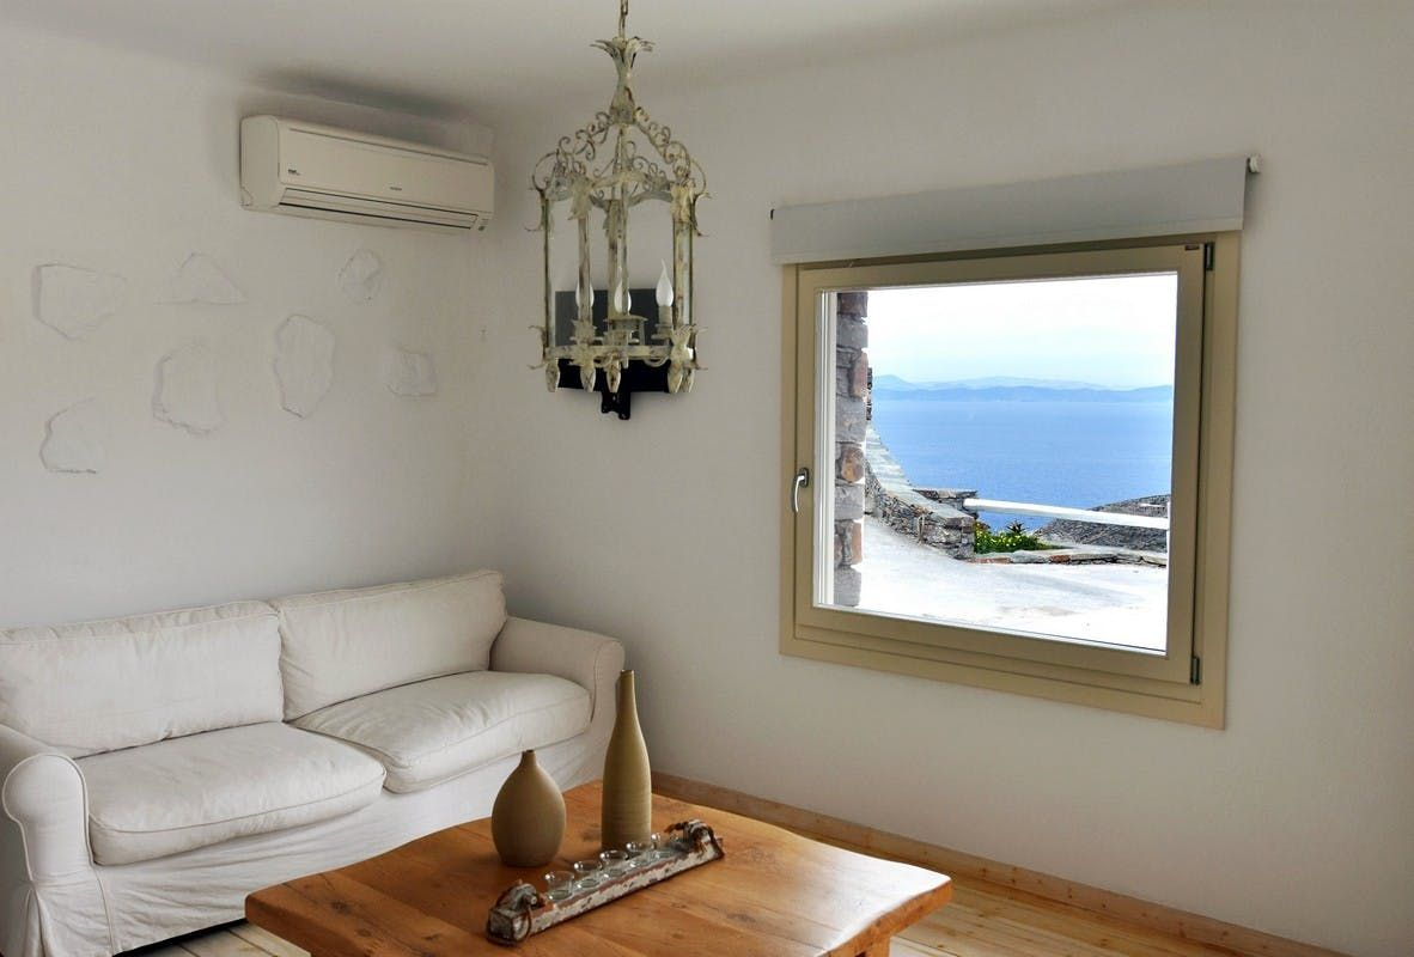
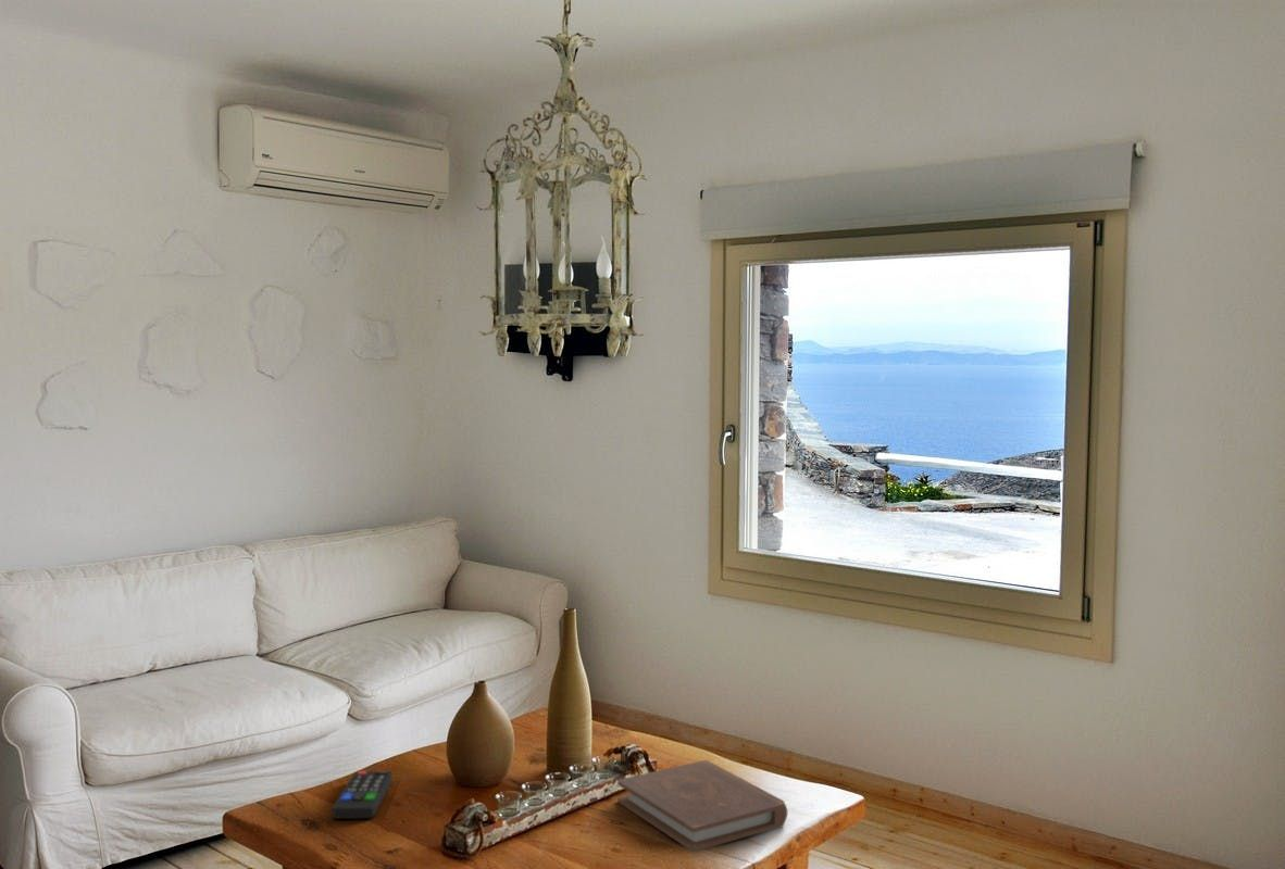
+ book [616,759,788,853]
+ remote control [332,770,394,820]
